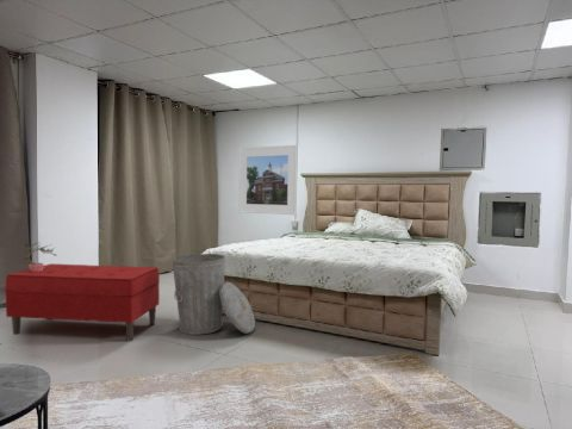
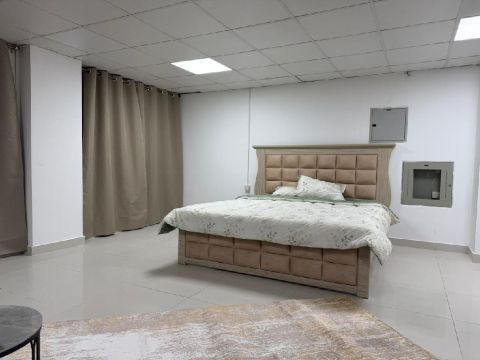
- potted plant [19,242,57,272]
- trash can [172,253,256,336]
- bench [4,262,161,342]
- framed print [238,144,298,216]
